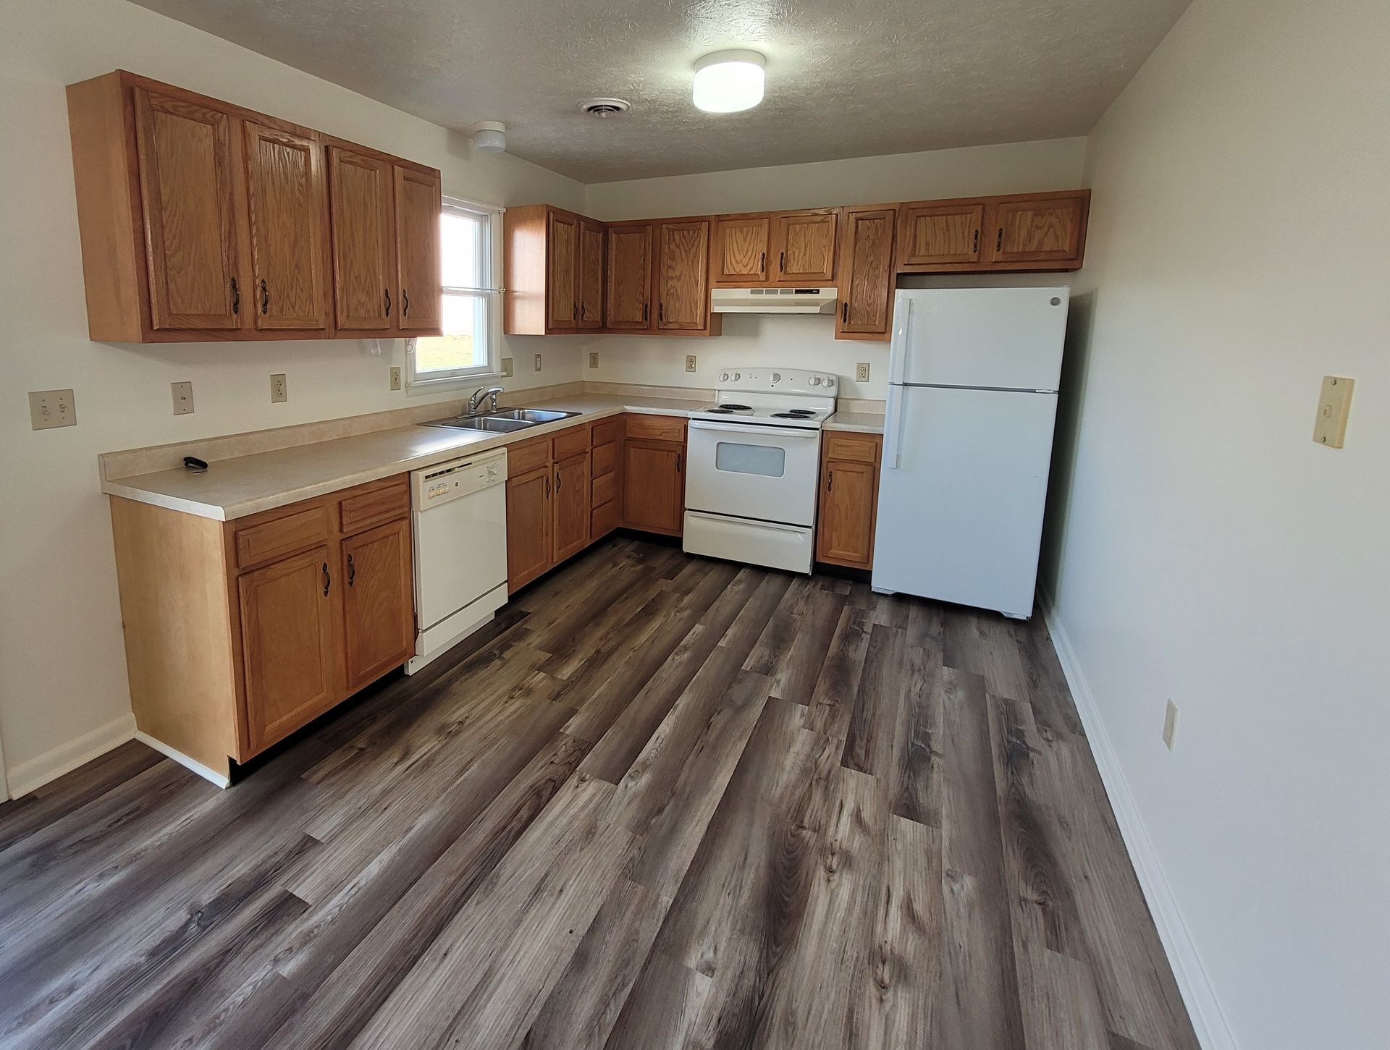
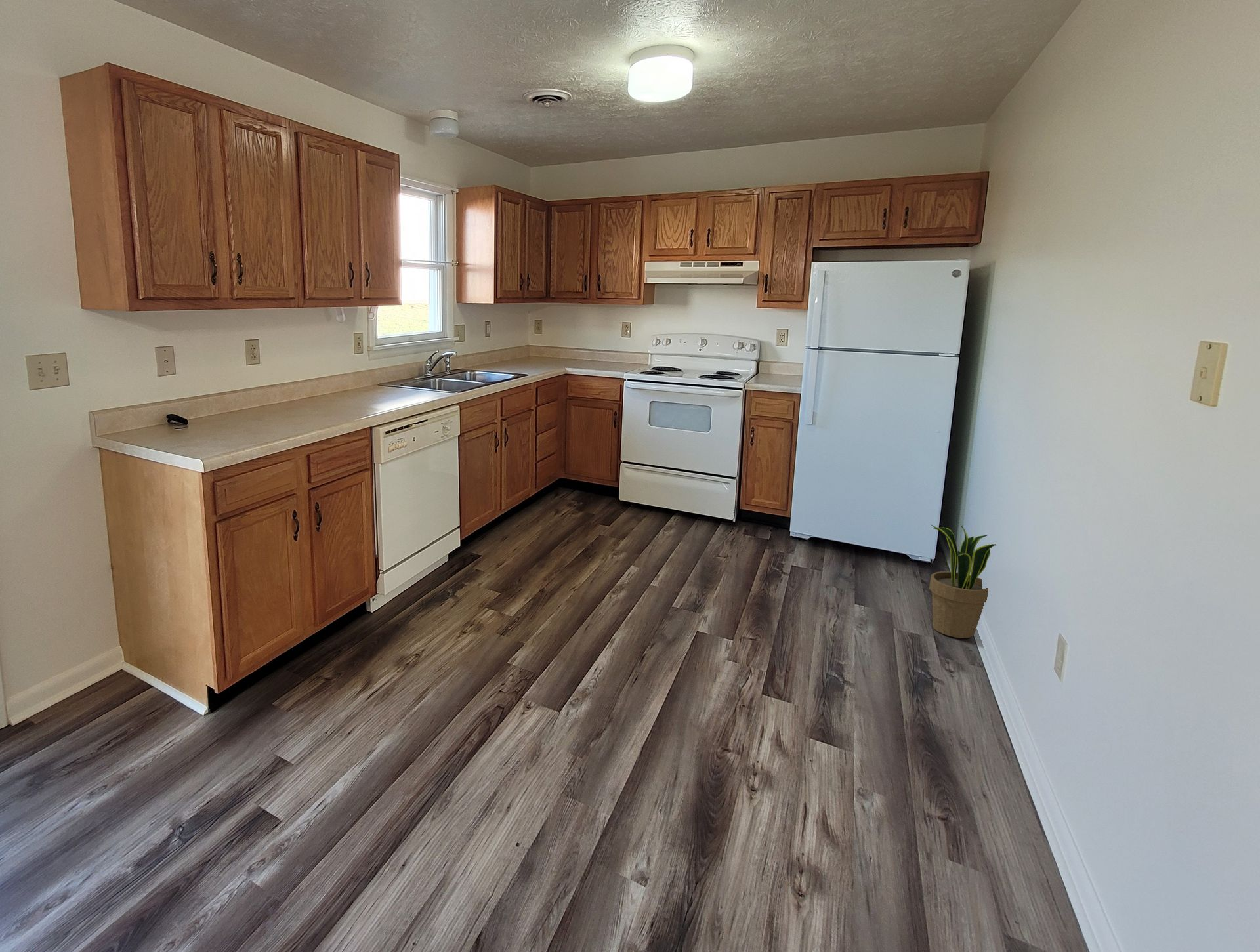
+ potted plant [929,524,997,639]
